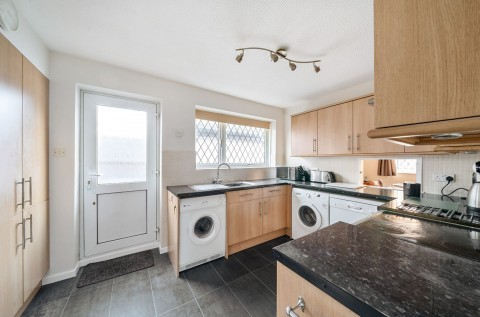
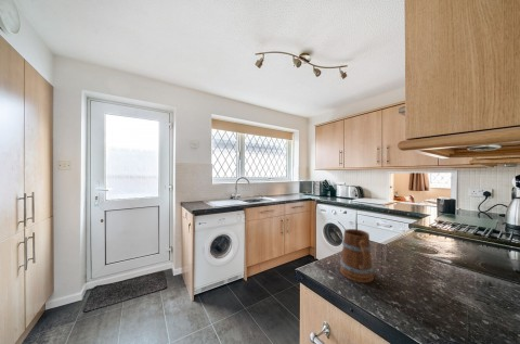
+ mug [339,228,375,283]
